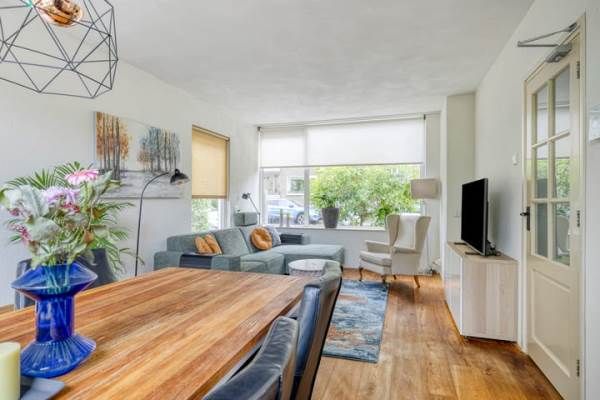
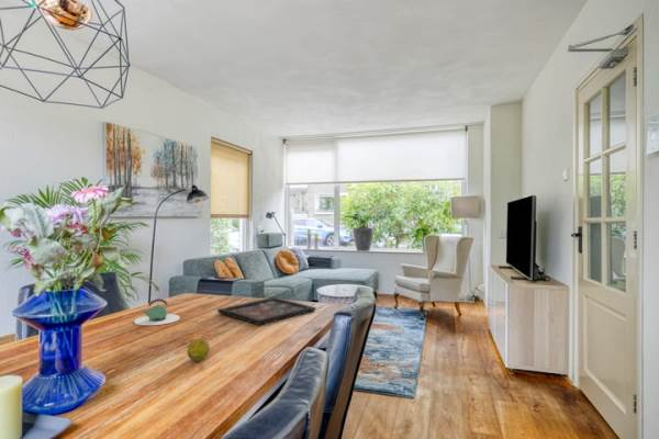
+ teapot [133,297,181,326]
+ fruit [186,338,211,362]
+ decorative tray [216,296,317,326]
